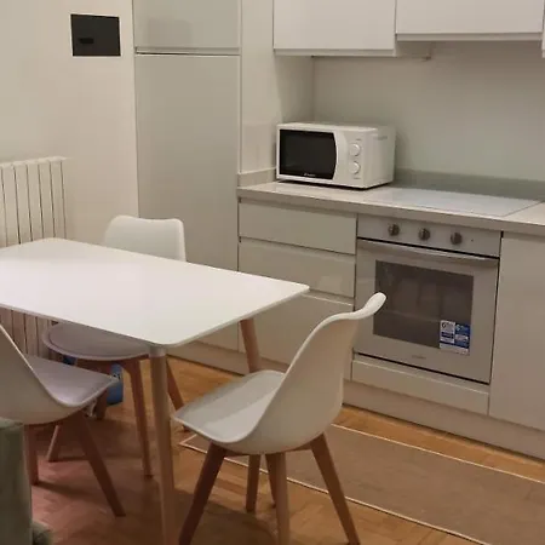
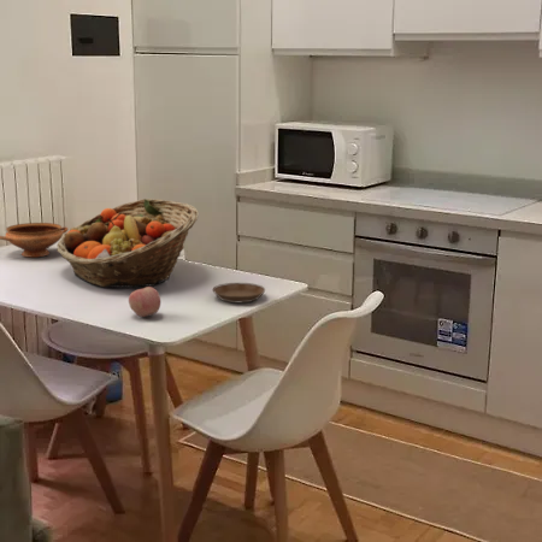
+ saucer [212,282,266,304]
+ fruit basket [55,198,200,289]
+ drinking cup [0,222,69,259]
+ apple [128,285,161,318]
